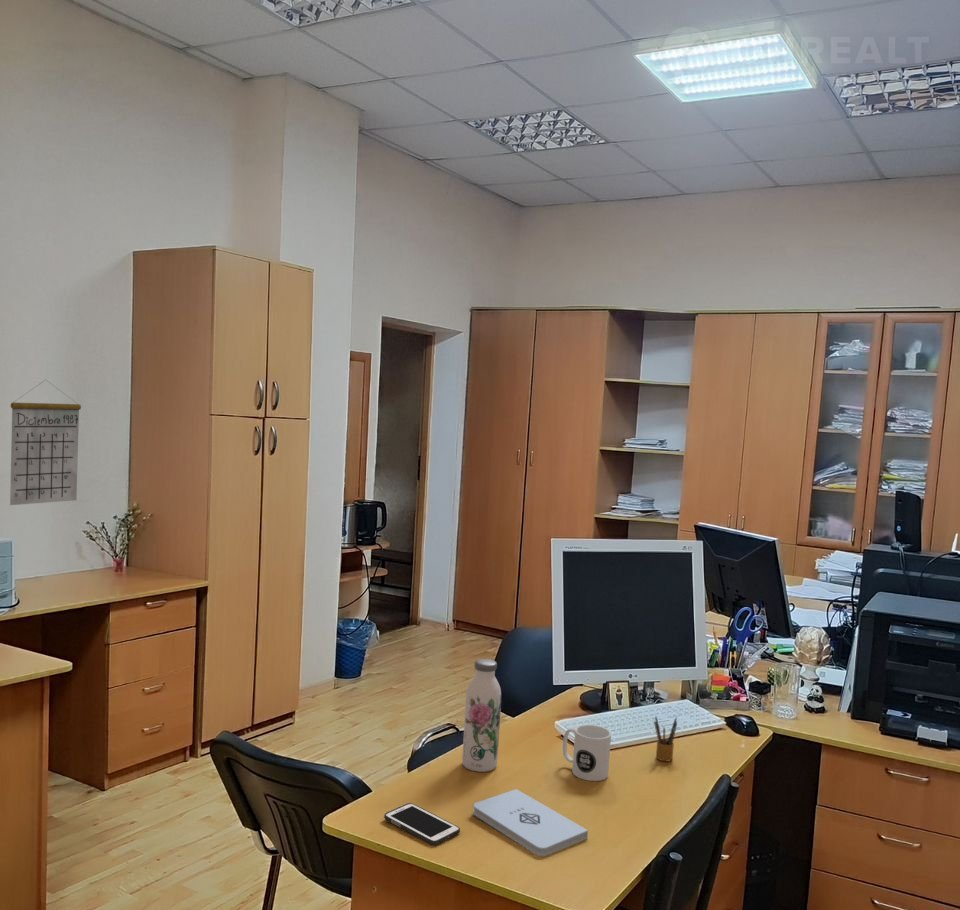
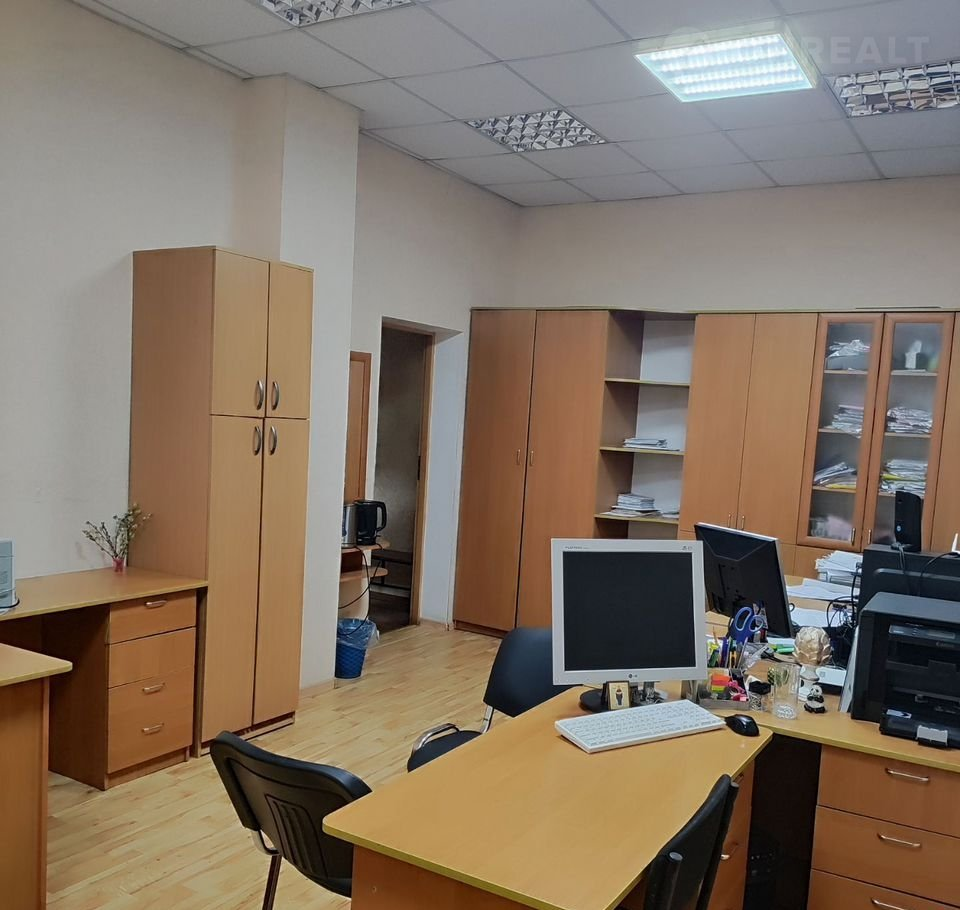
- water bottle [461,658,502,773]
- calendar [9,379,82,506]
- pencil box [653,715,678,762]
- cell phone [383,802,461,846]
- mug [562,724,612,782]
- notepad [472,788,589,857]
